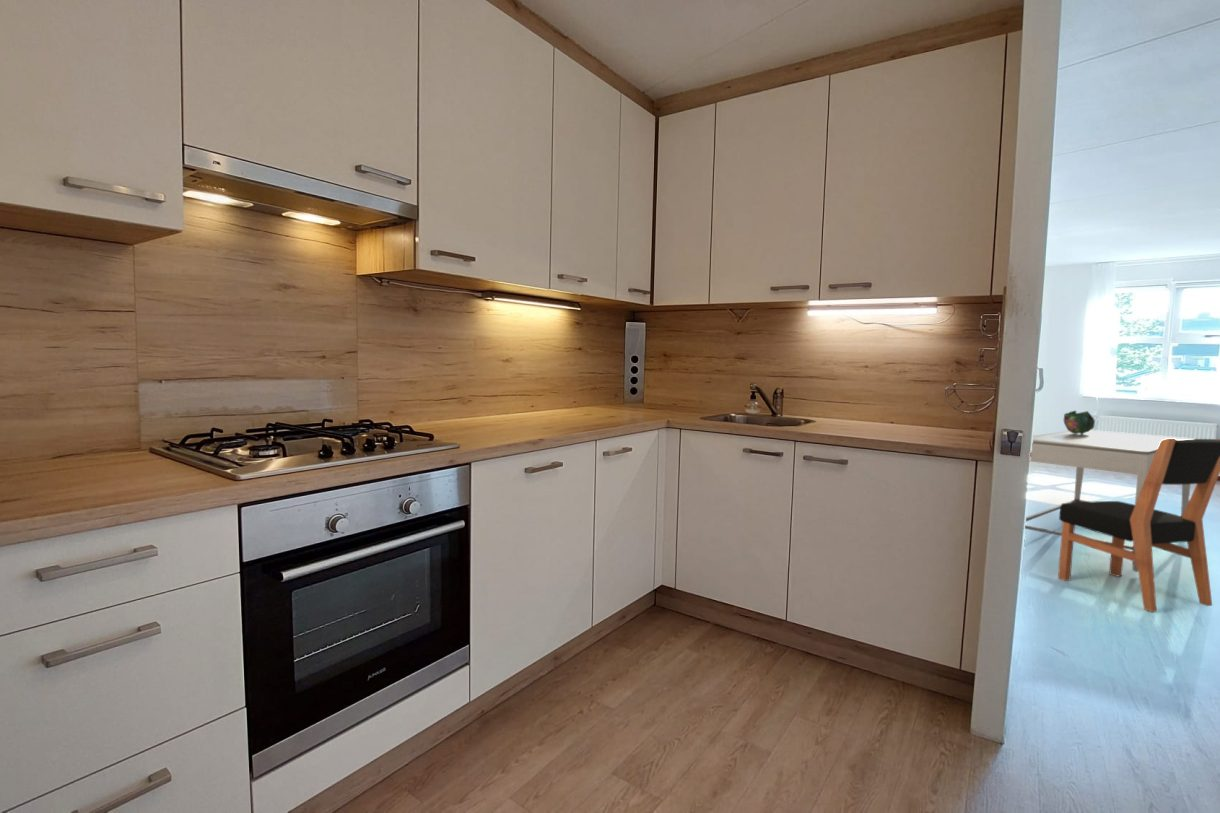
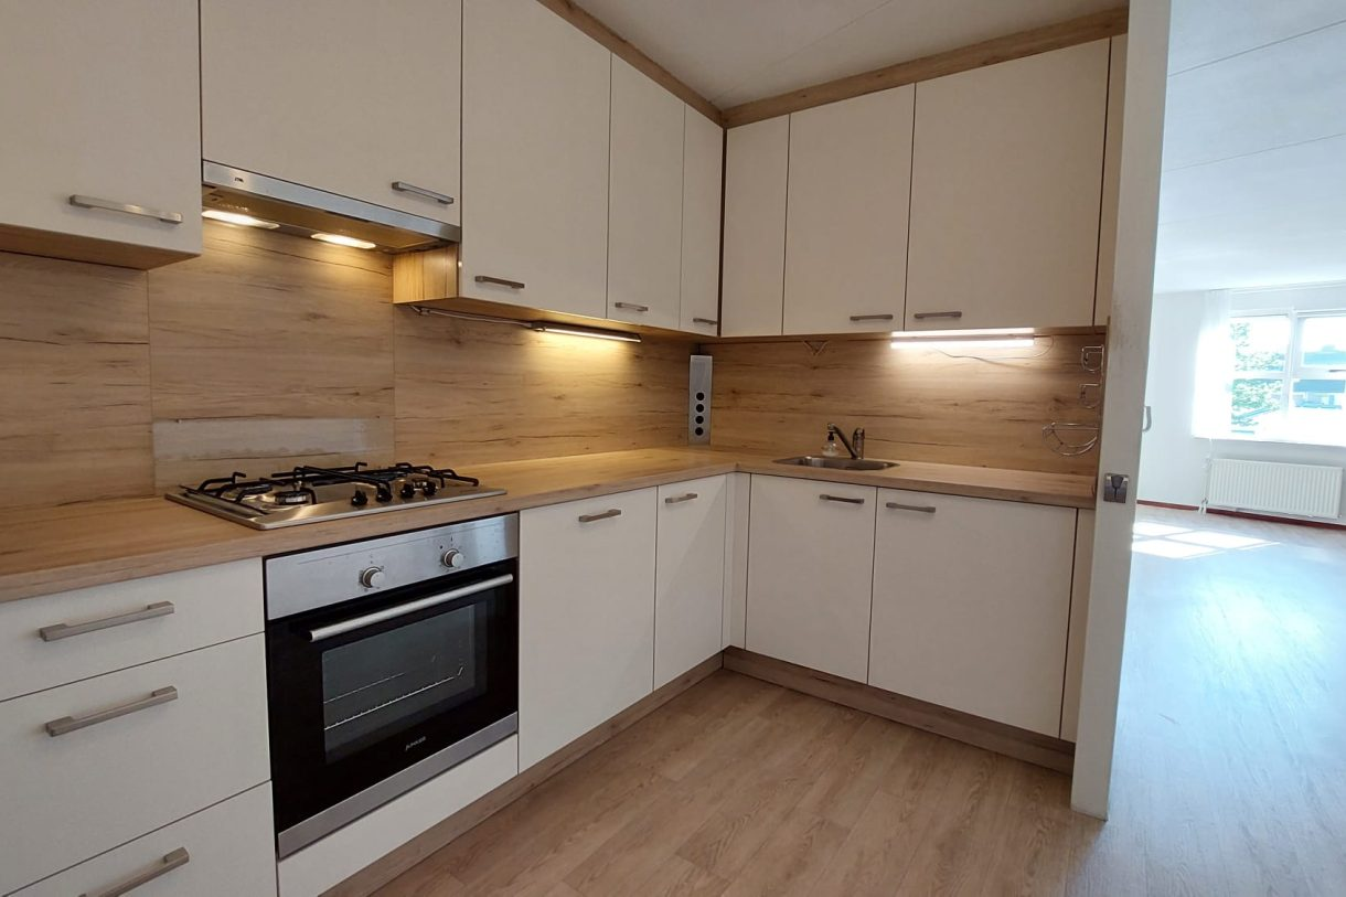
- dining table [1024,429,1196,573]
- dining chair [1057,438,1220,613]
- decorative bowl [1063,410,1096,434]
